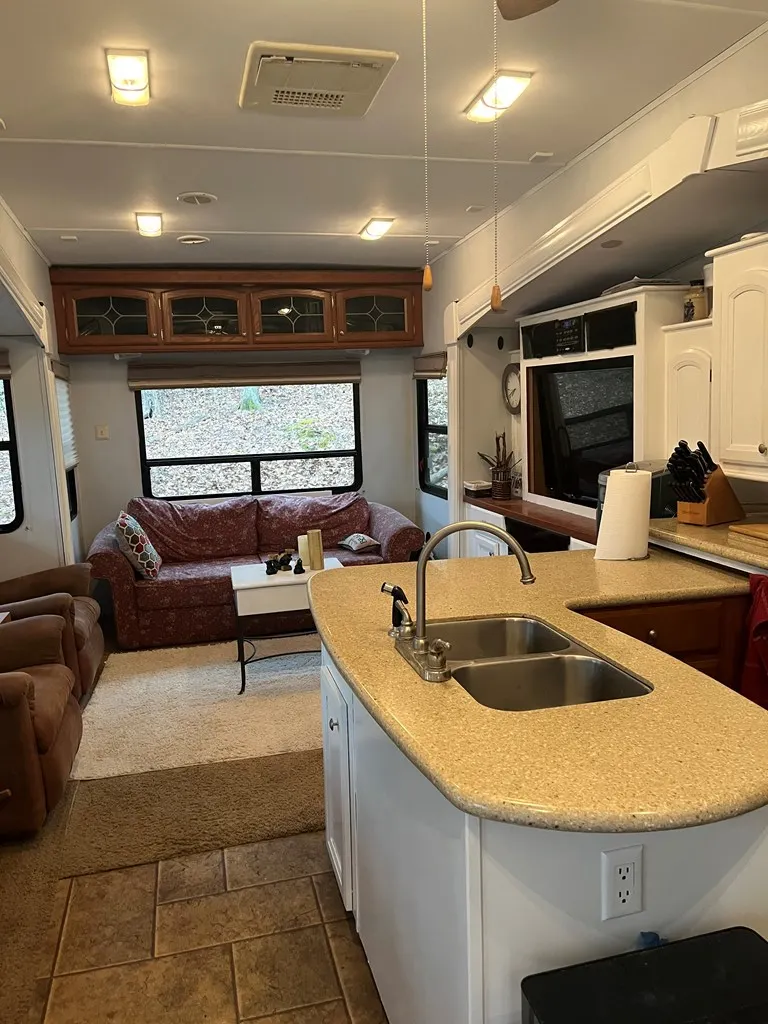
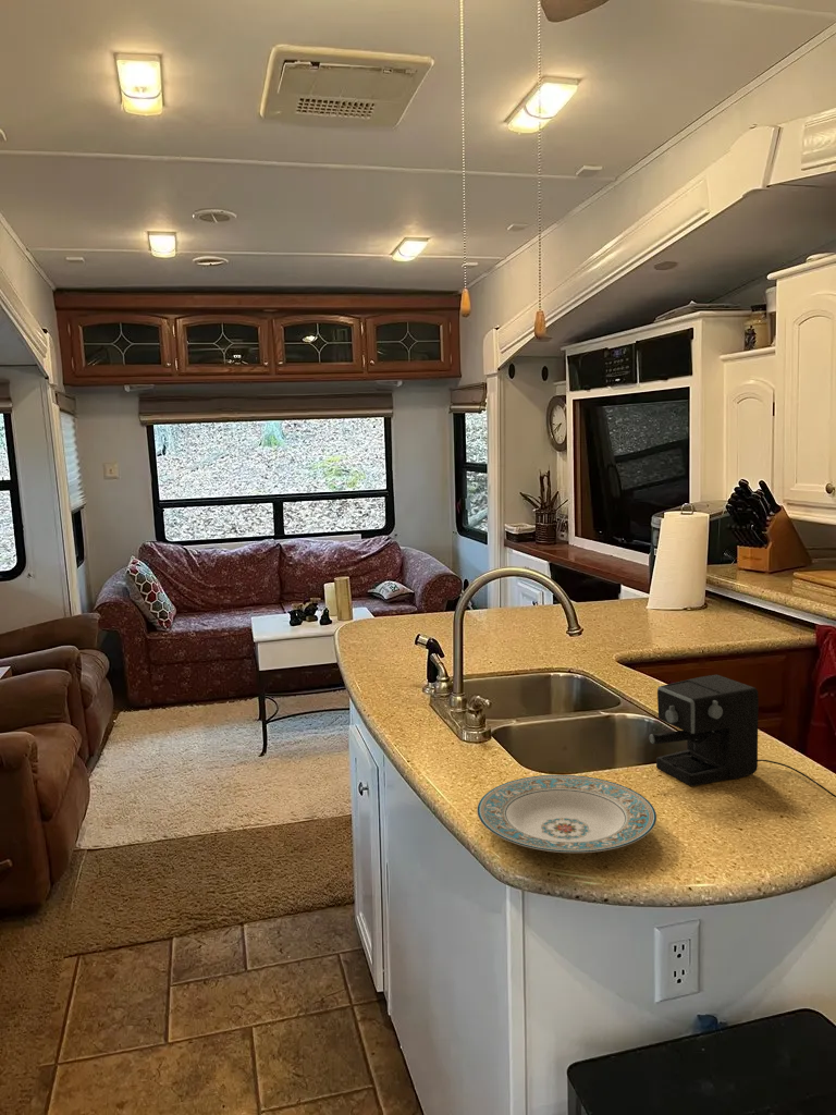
+ plate [476,774,657,854]
+ coffee maker [649,674,836,798]
